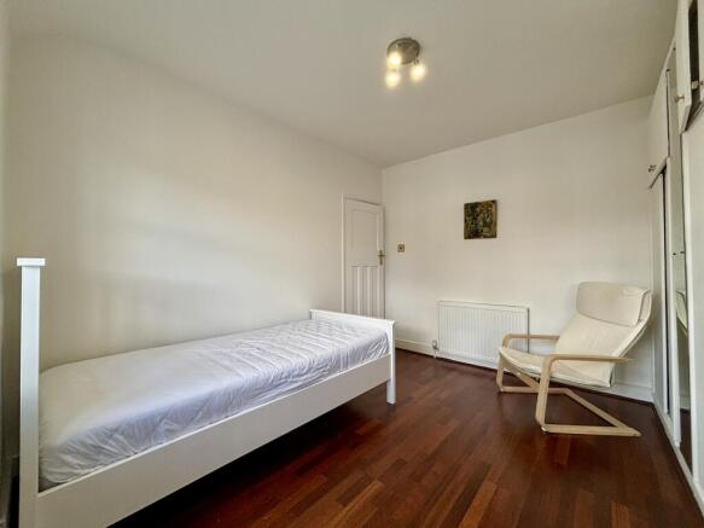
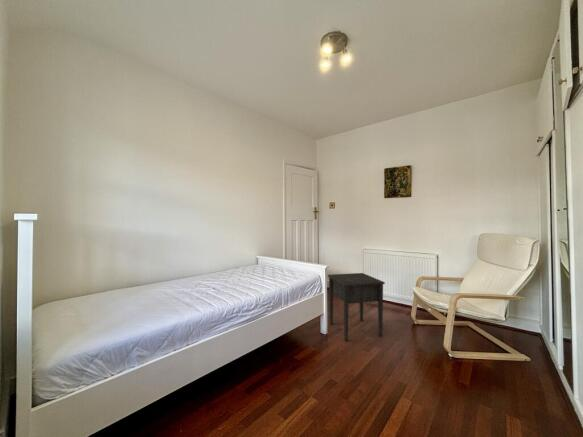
+ nightstand [327,272,386,342]
